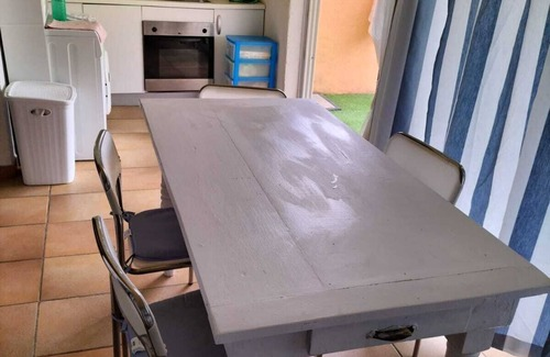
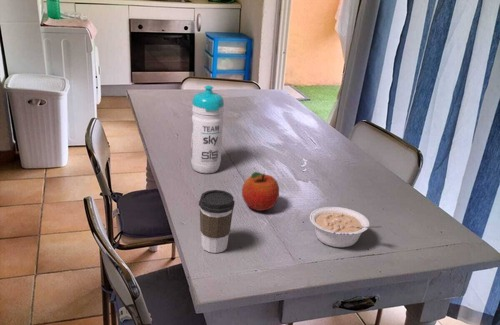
+ fruit [241,171,280,212]
+ legume [309,206,383,248]
+ water bottle [190,84,225,174]
+ coffee cup [198,189,236,254]
